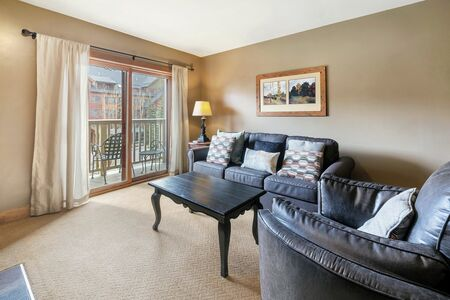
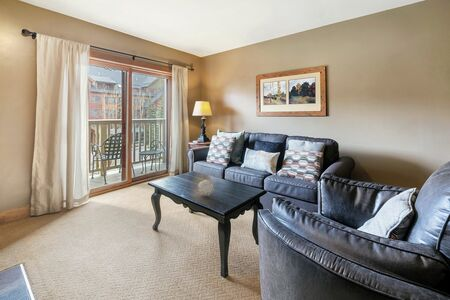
+ decorative ball [196,179,214,197]
